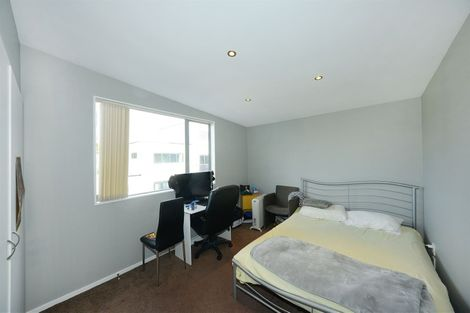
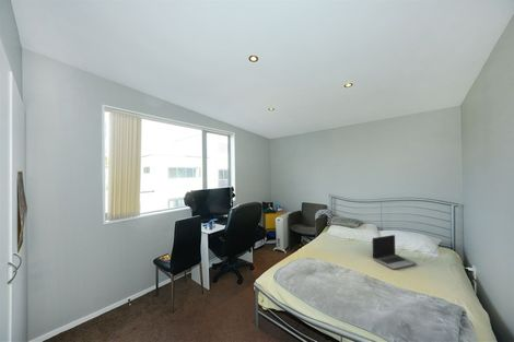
+ laptop computer [372,234,418,270]
